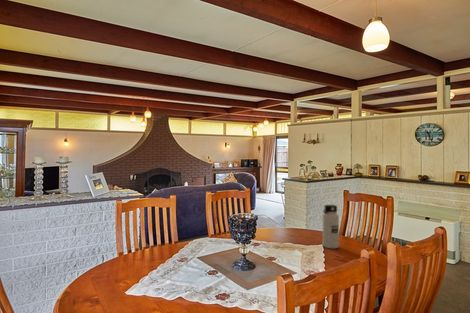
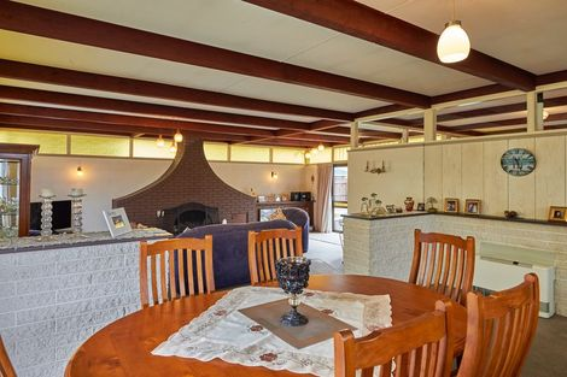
- water bottle [322,204,340,249]
